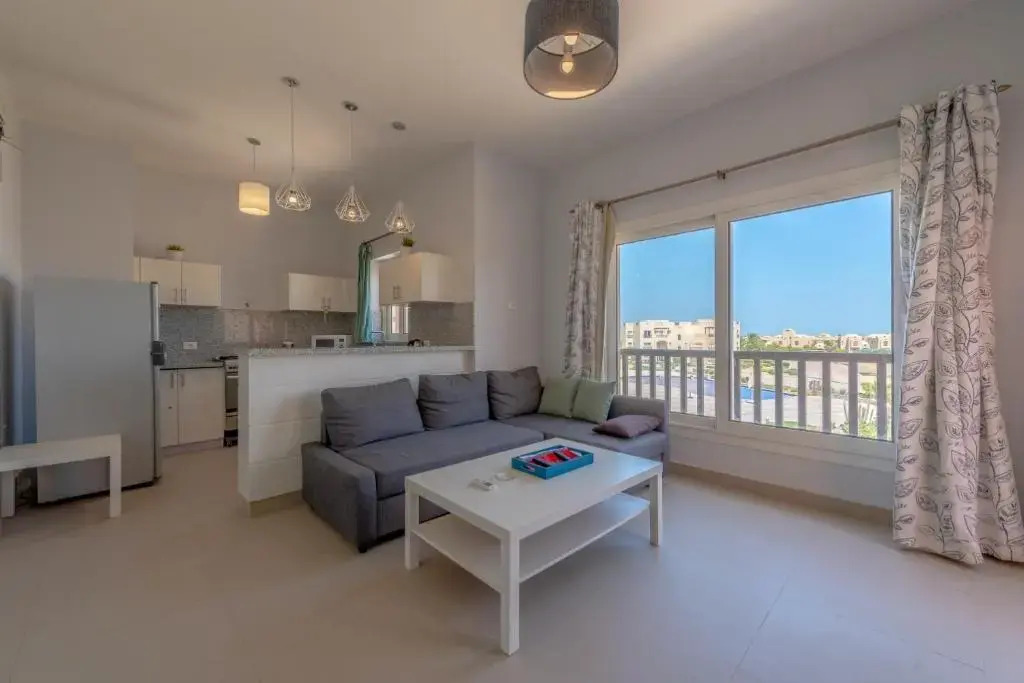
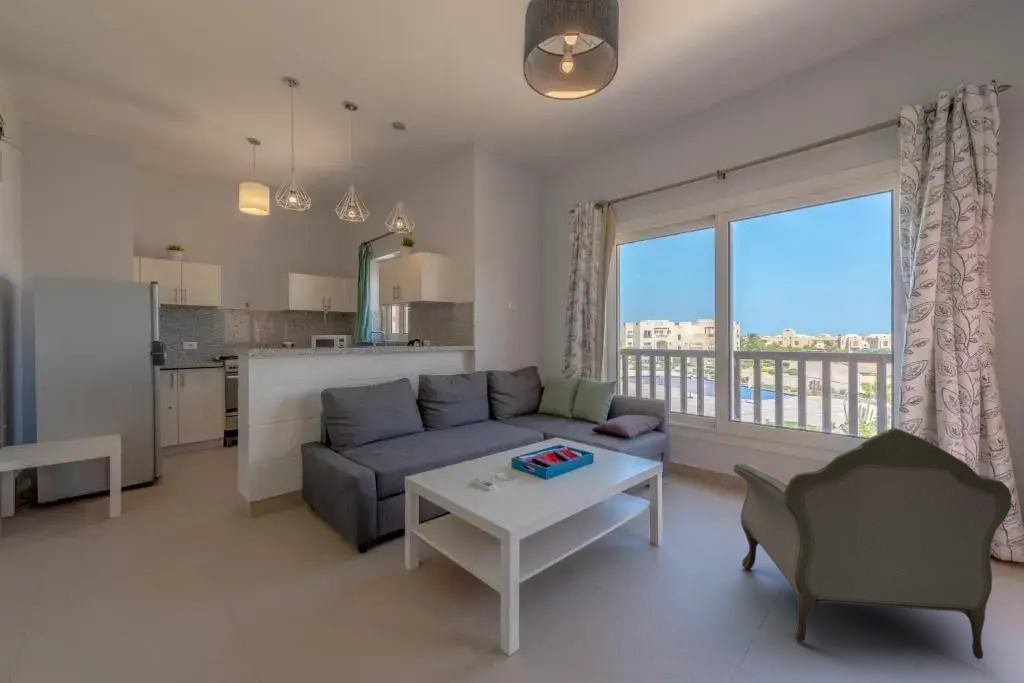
+ armchair [733,426,1013,660]
